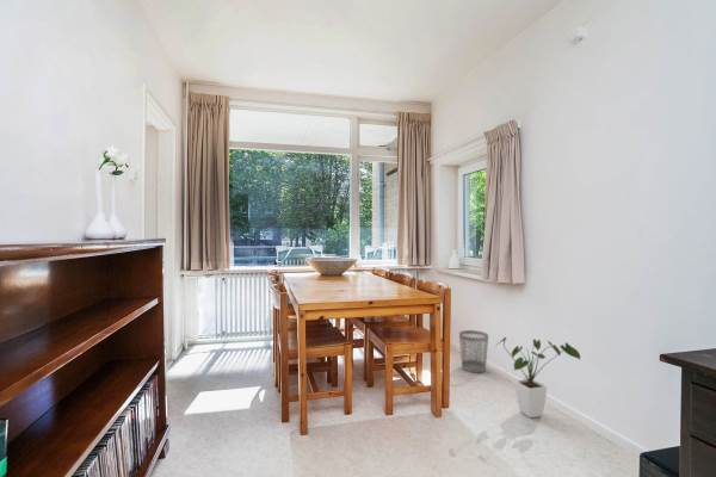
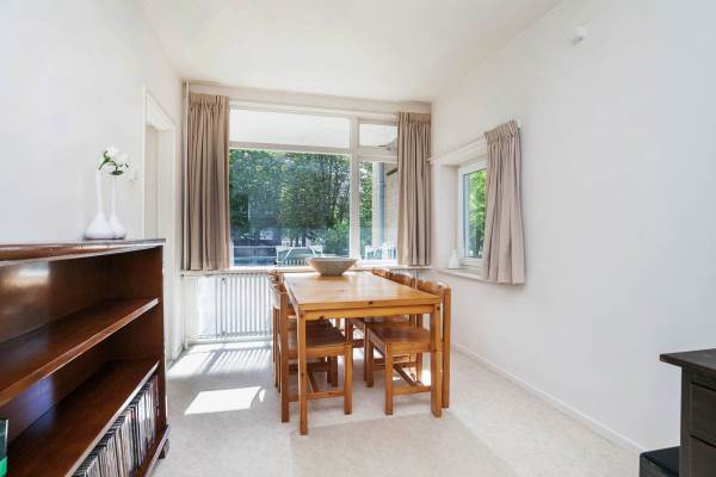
- wastebasket [458,329,489,373]
- house plant [494,336,581,419]
